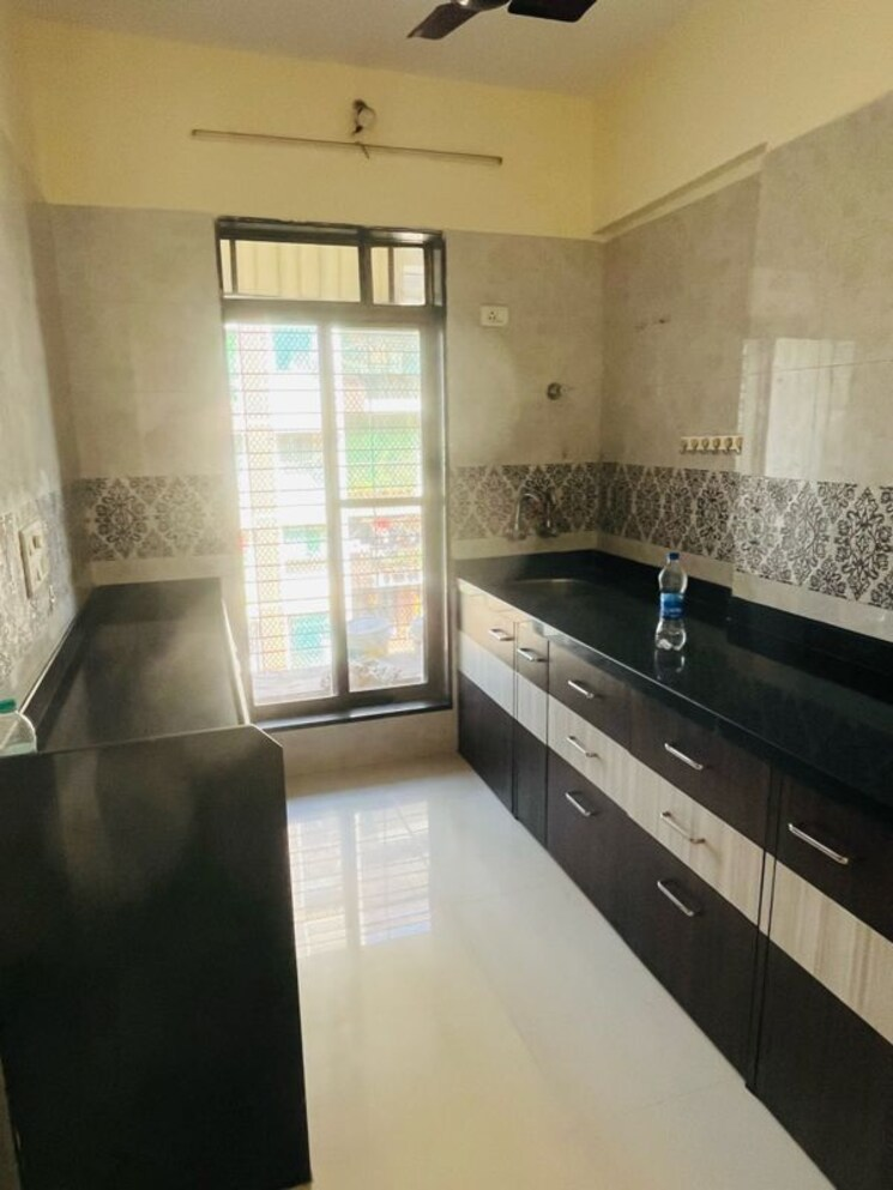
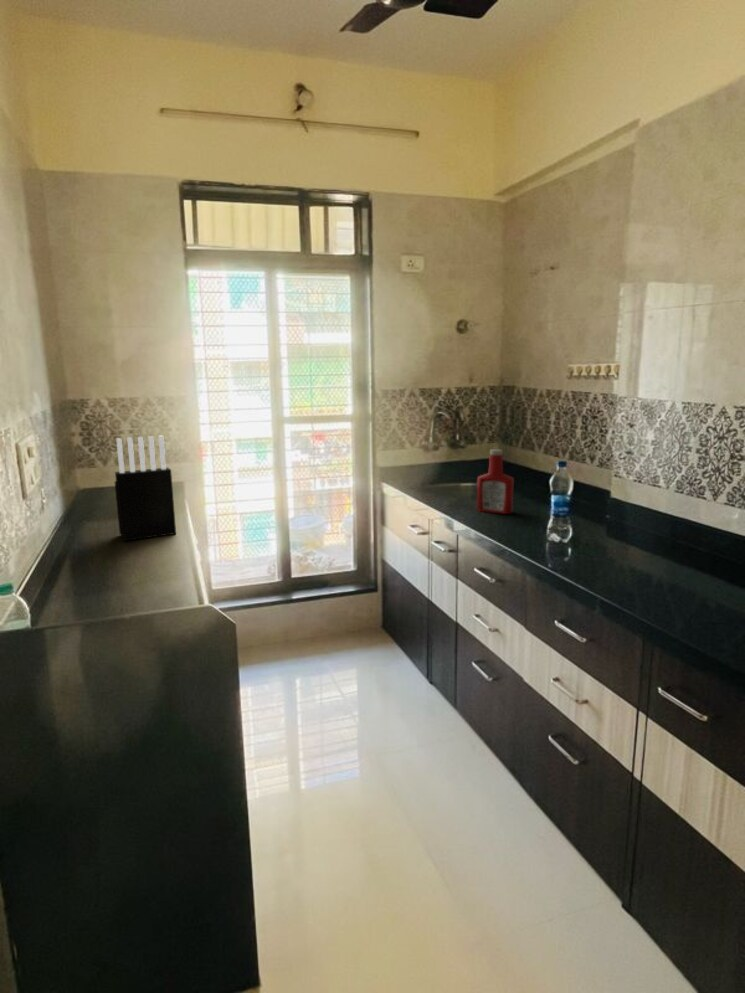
+ knife block [113,435,177,542]
+ soap bottle [476,448,515,515]
